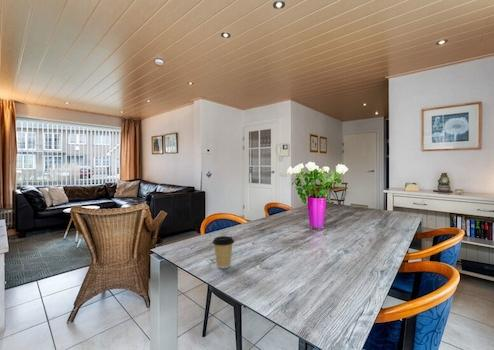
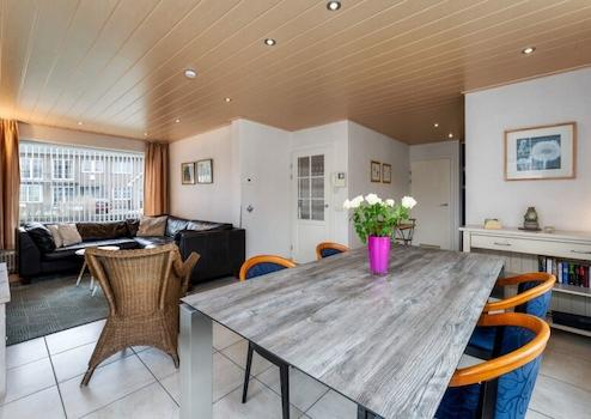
- coffee cup [211,235,235,269]
